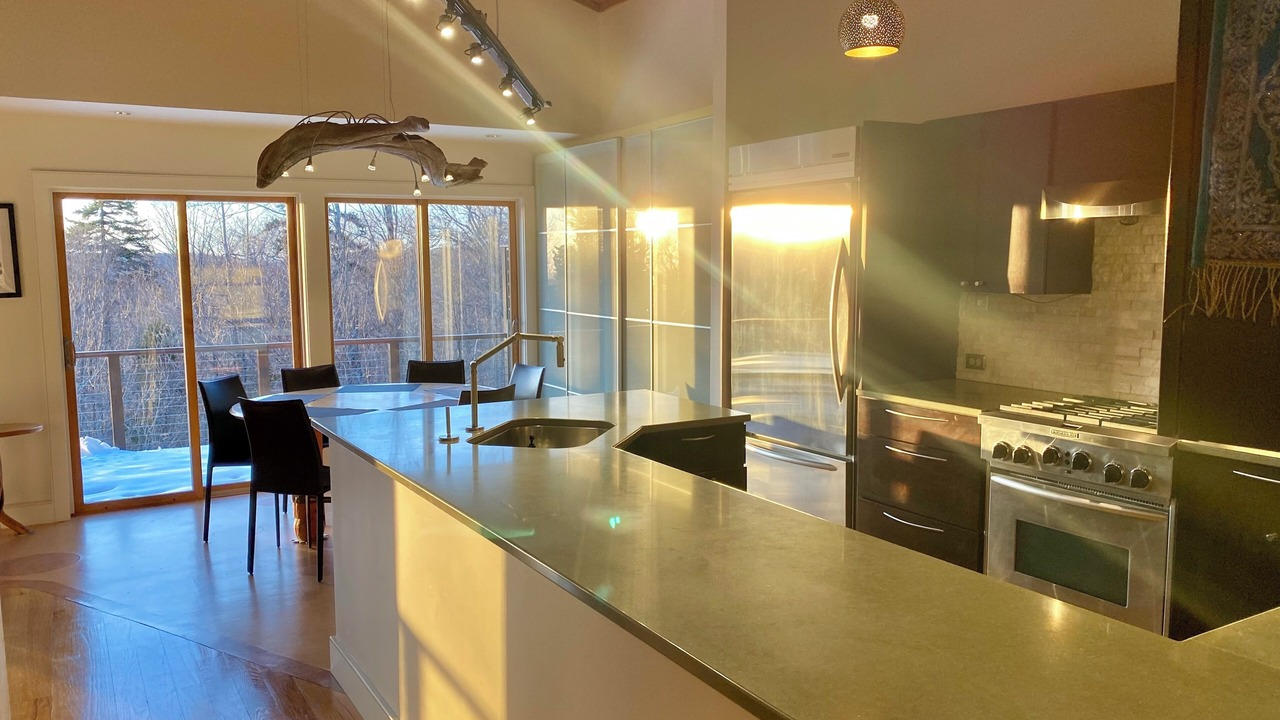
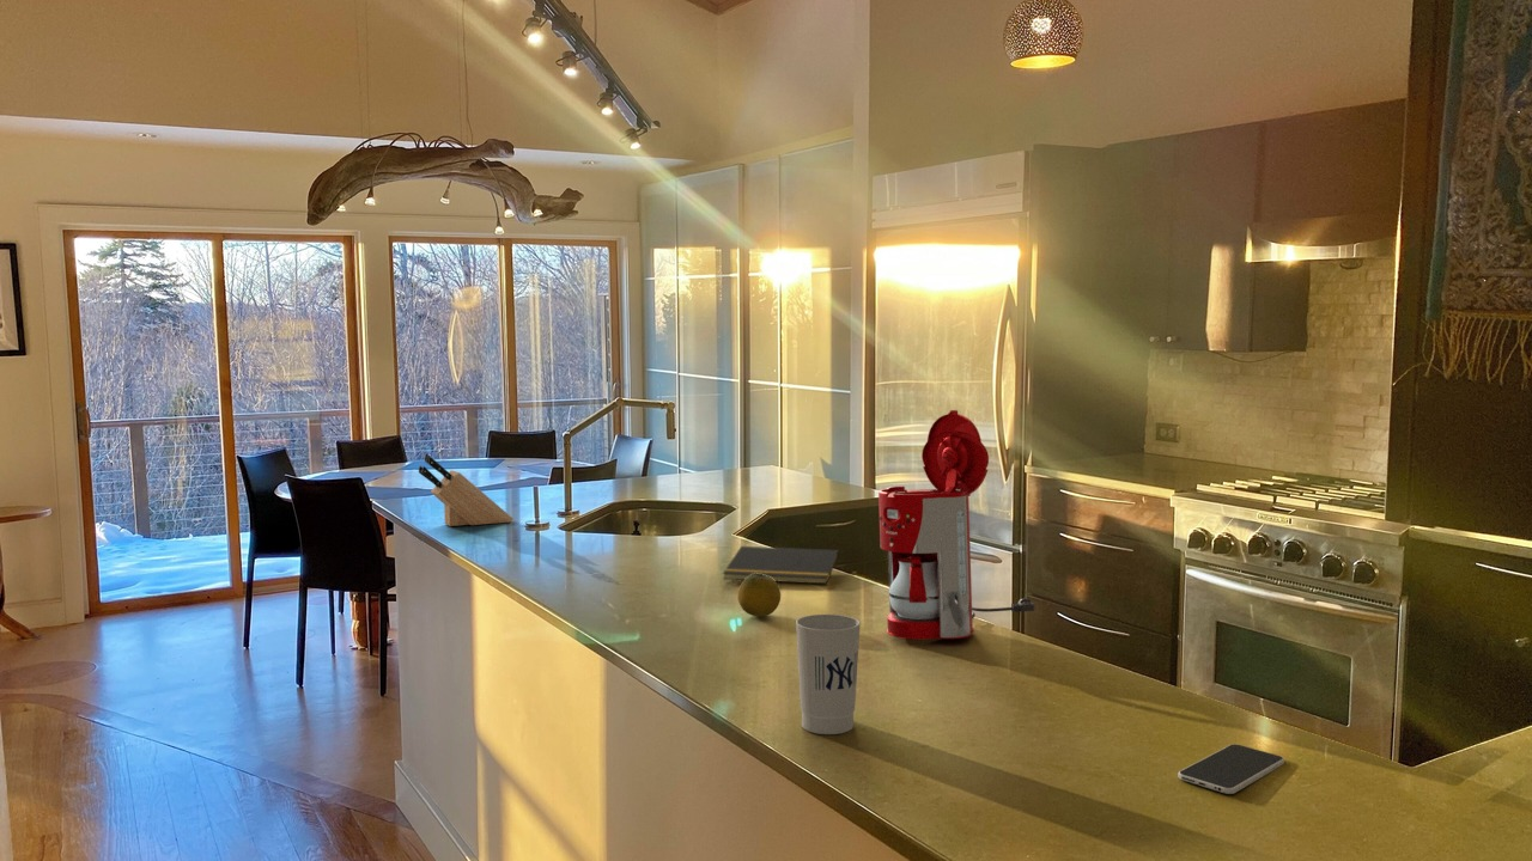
+ coffee maker [877,409,1036,641]
+ fruit [737,573,782,617]
+ cup [795,613,862,735]
+ notepad [722,545,840,585]
+ knife block [418,453,515,527]
+ smartphone [1178,743,1285,795]
